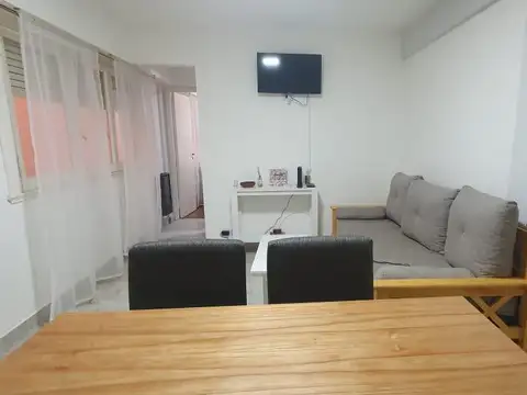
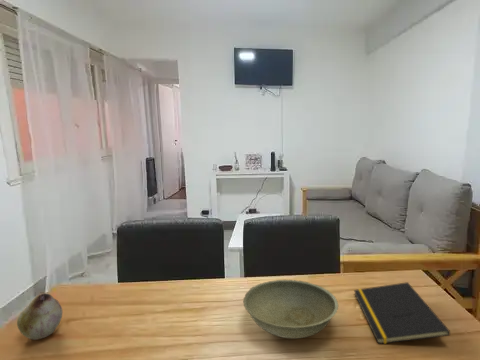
+ bowl [242,279,339,339]
+ fruit [16,292,63,341]
+ notepad [353,281,451,345]
